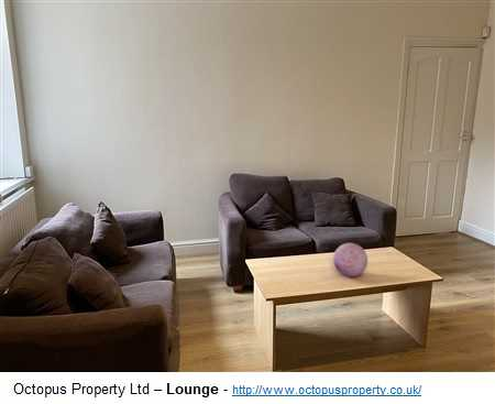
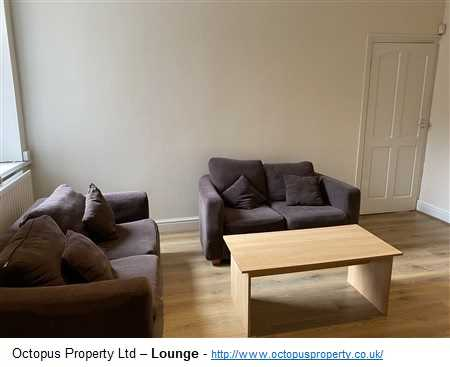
- decorative orb [332,242,369,277]
